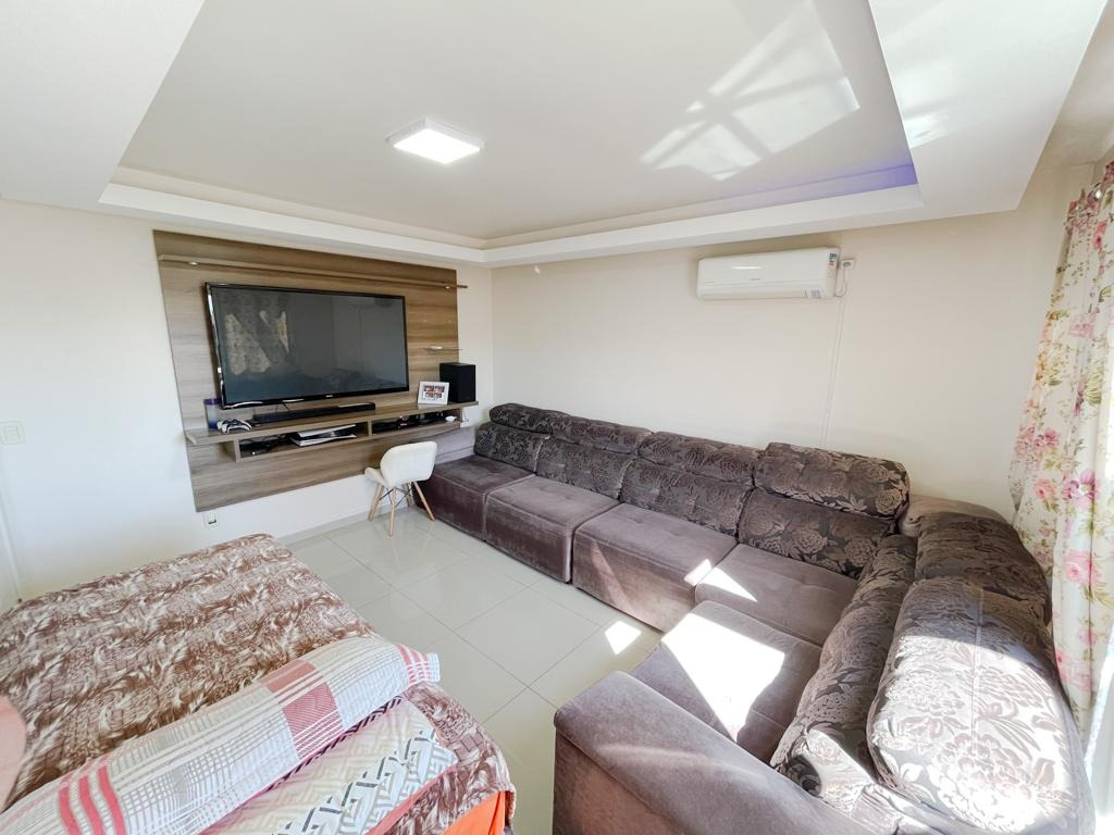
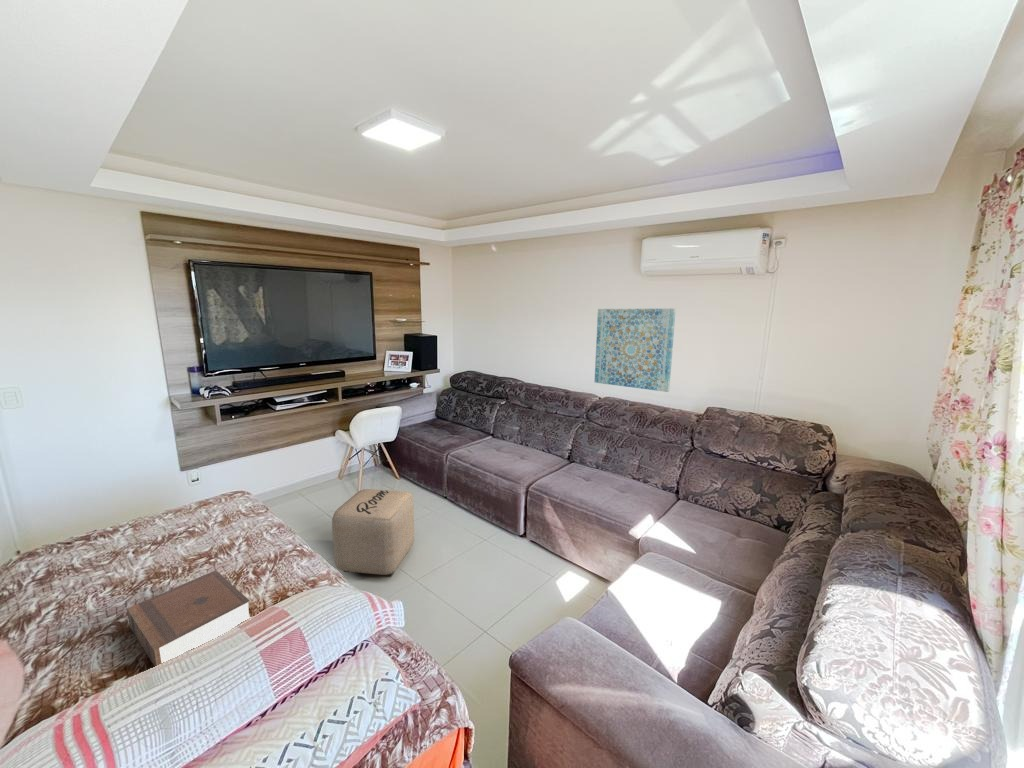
+ wall art [594,308,677,393]
+ book [126,569,252,667]
+ ottoman [331,488,415,577]
